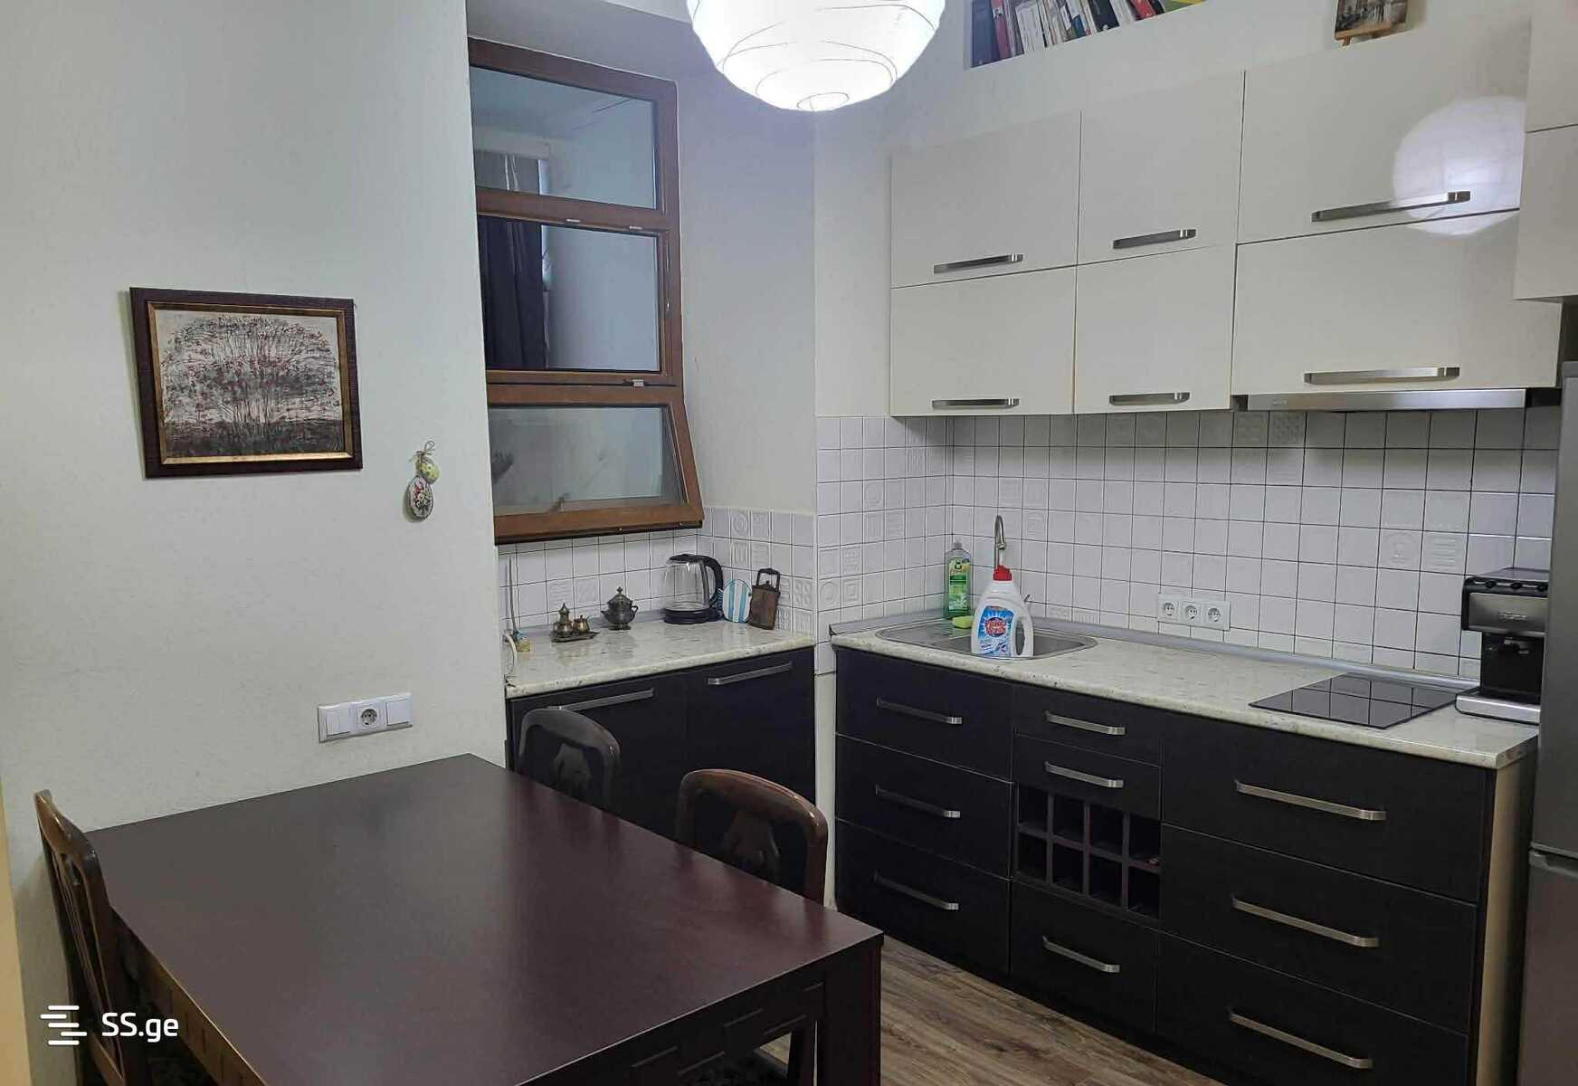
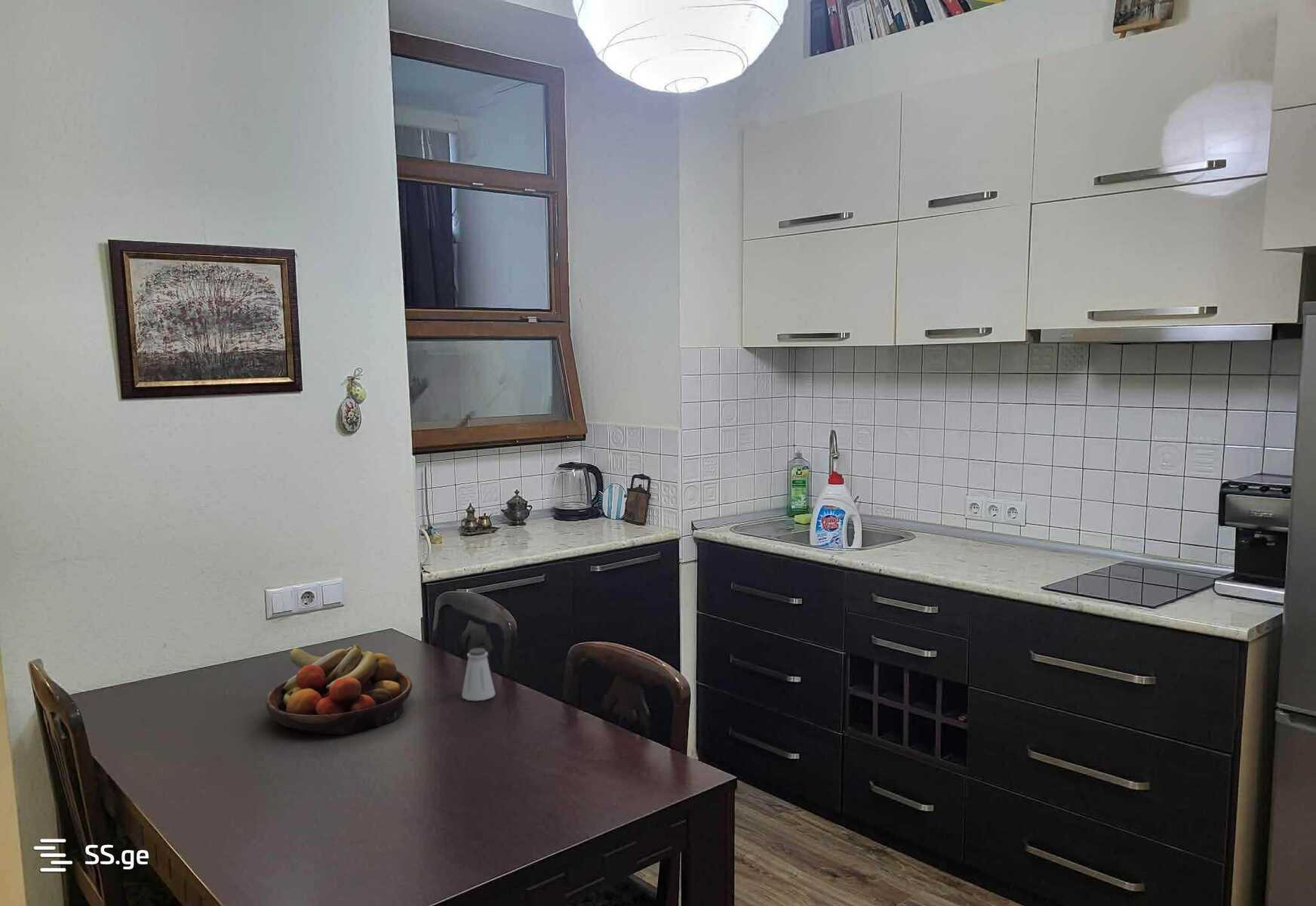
+ saltshaker [461,647,497,701]
+ fruit bowl [266,643,413,735]
